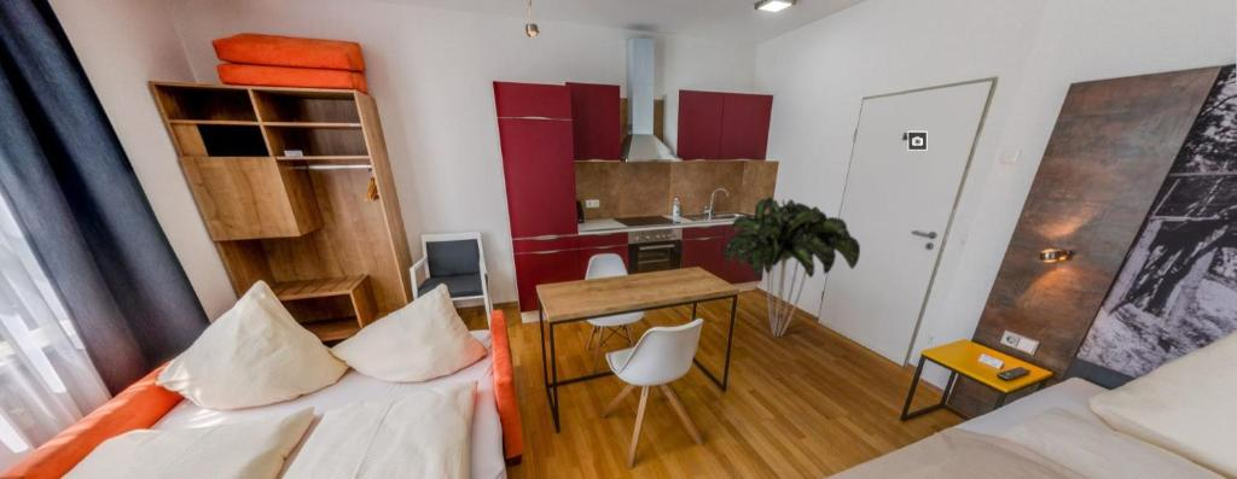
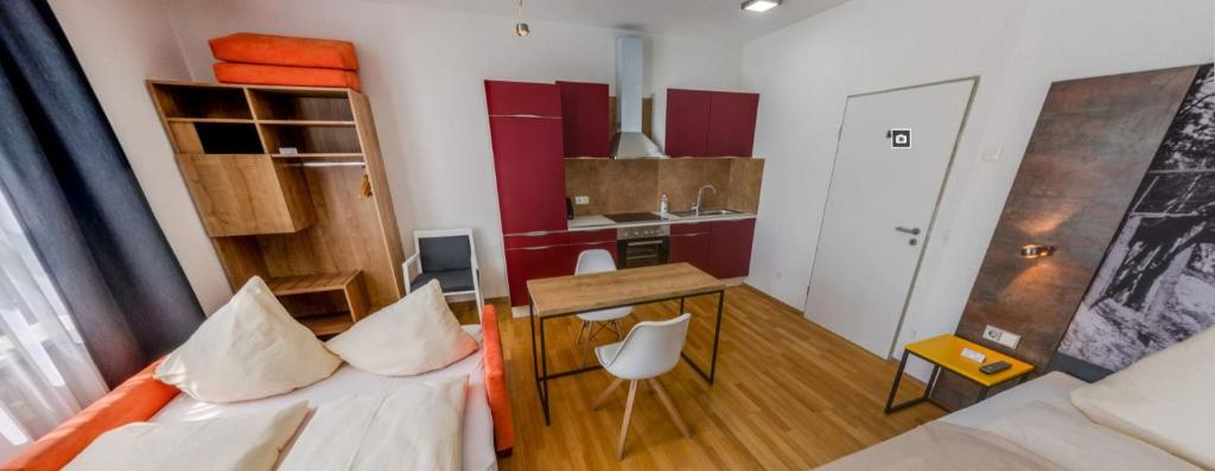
- indoor plant [722,195,861,338]
